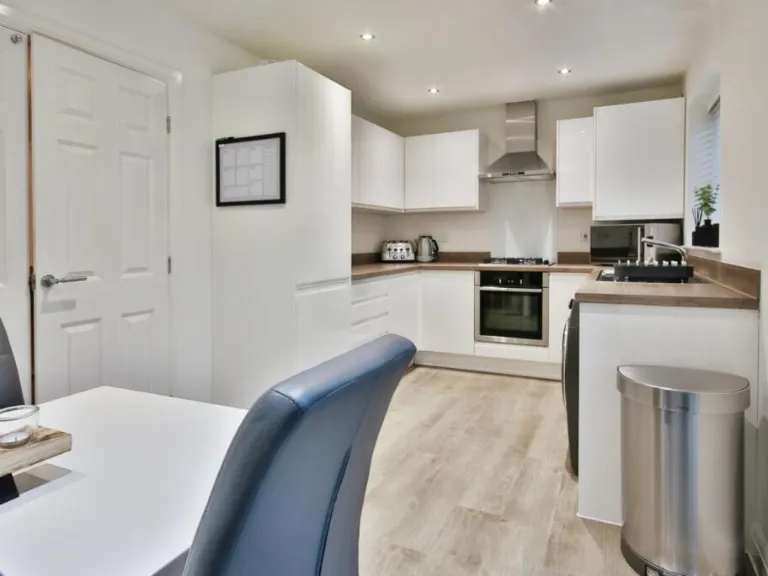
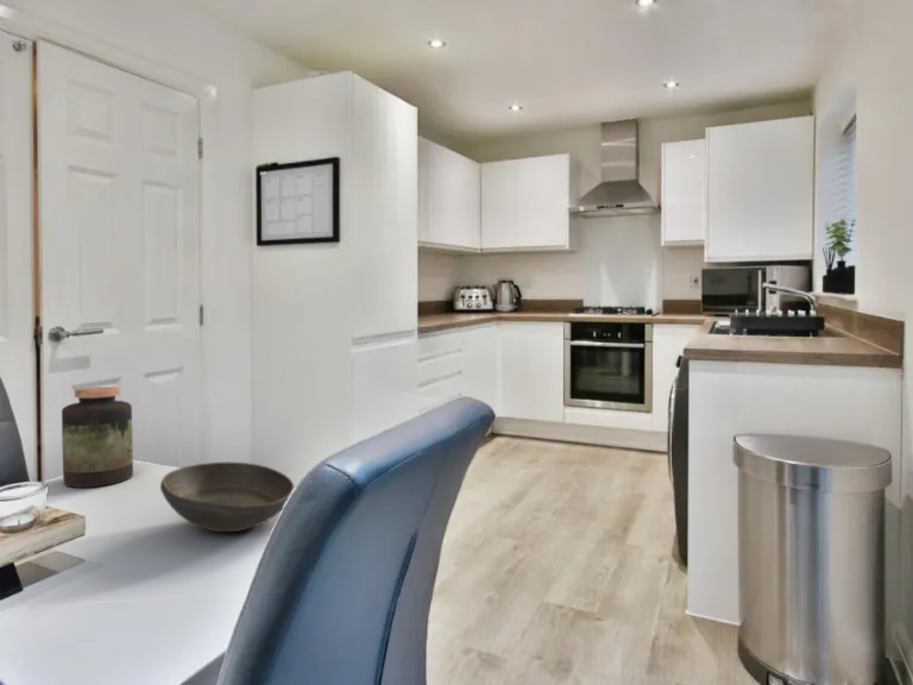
+ jar [61,385,134,489]
+ bowl [159,461,296,533]
